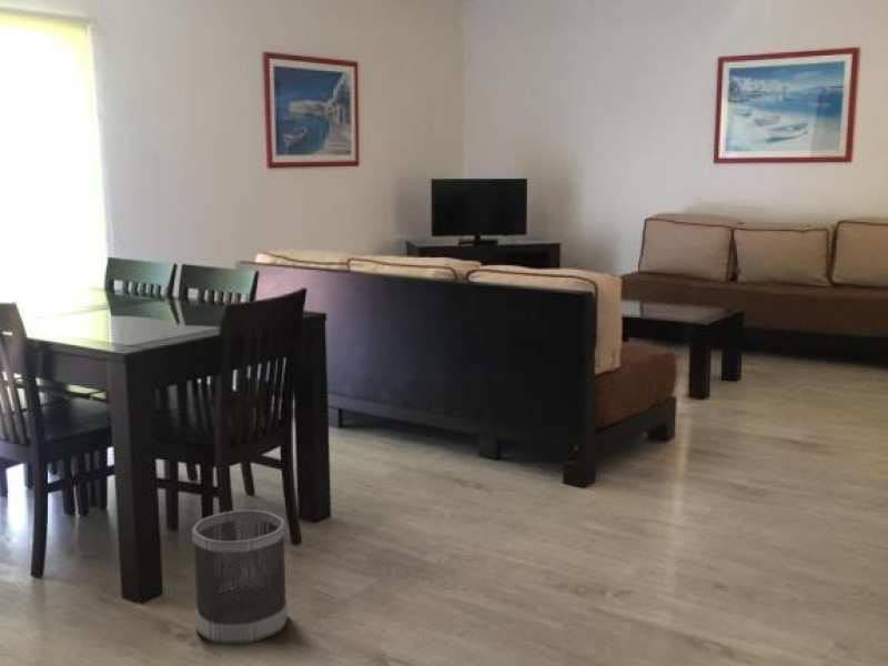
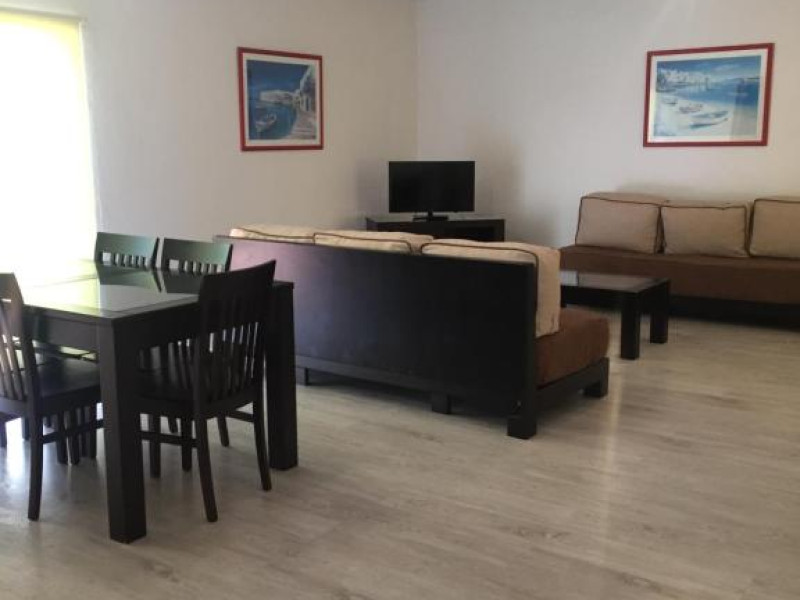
- wastebasket [191,509,289,645]
